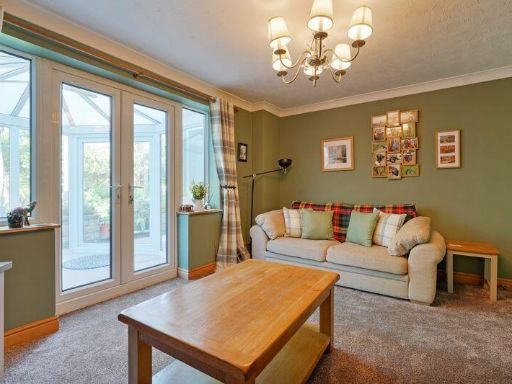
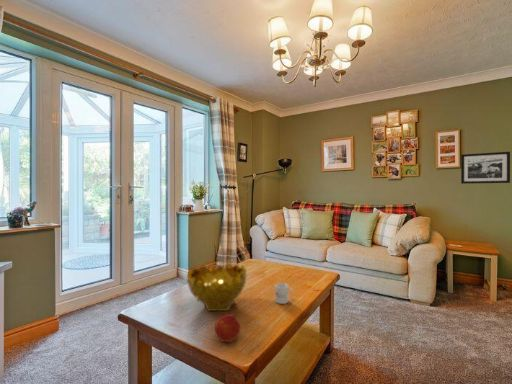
+ mug [274,282,295,305]
+ picture frame [460,151,511,185]
+ decorative bowl [186,261,248,312]
+ fruit [214,313,241,344]
